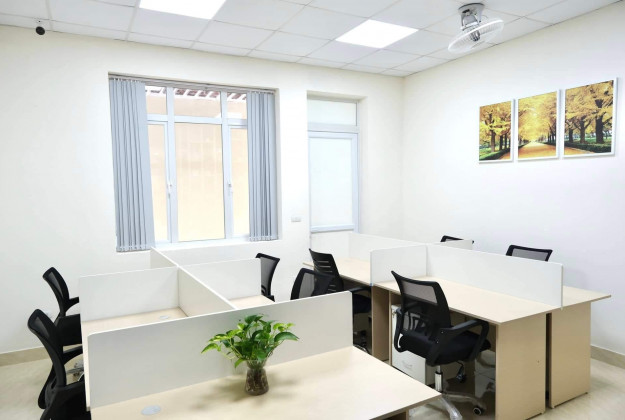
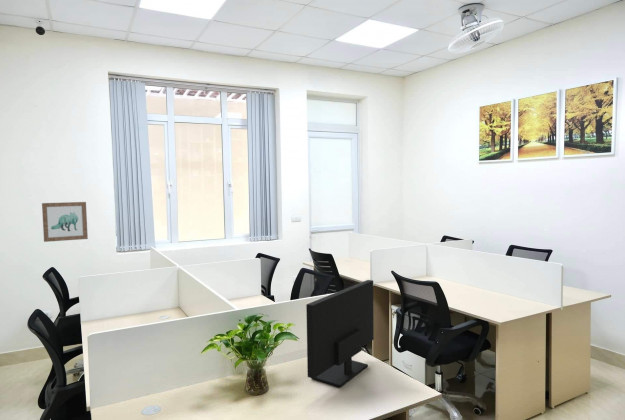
+ wall art [41,201,89,243]
+ monitor [305,279,375,388]
